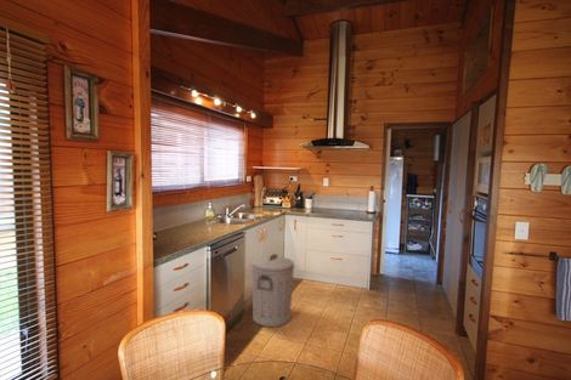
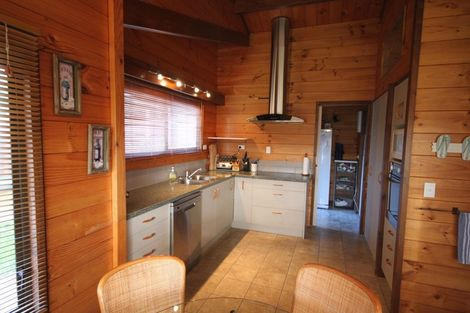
- trash can [250,253,295,328]
